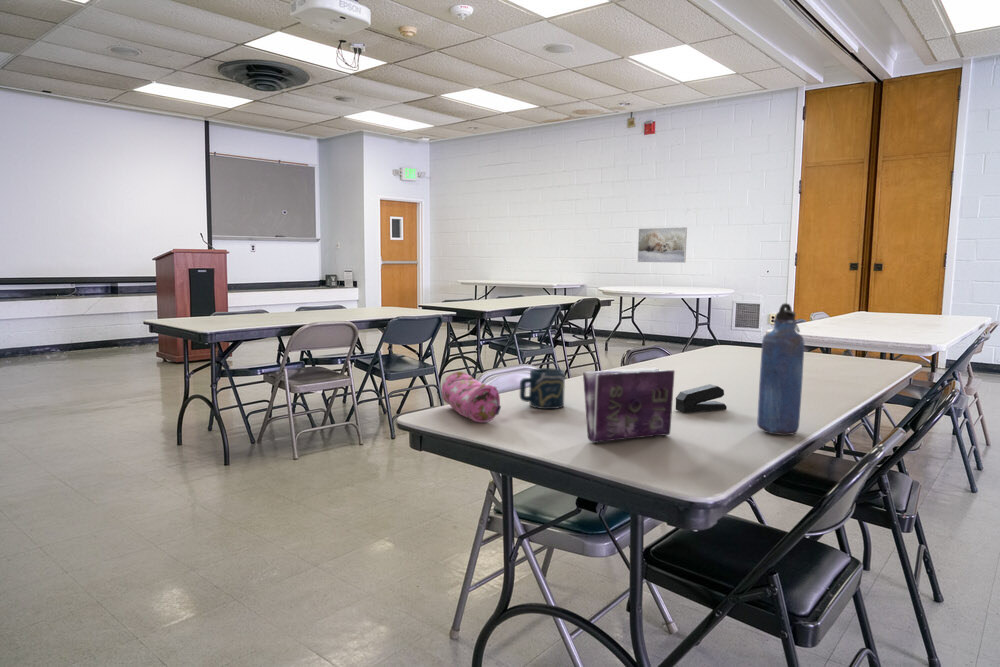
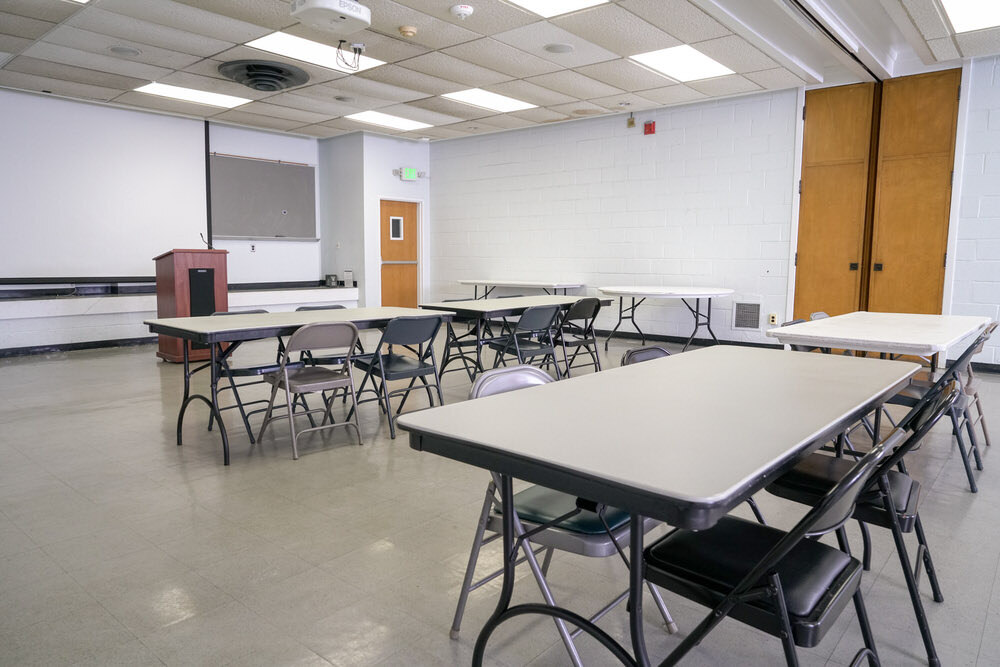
- water bottle [756,302,805,436]
- stapler [675,383,728,414]
- pencil case [441,371,502,424]
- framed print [637,226,688,264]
- cup [519,367,566,410]
- book [582,367,676,443]
